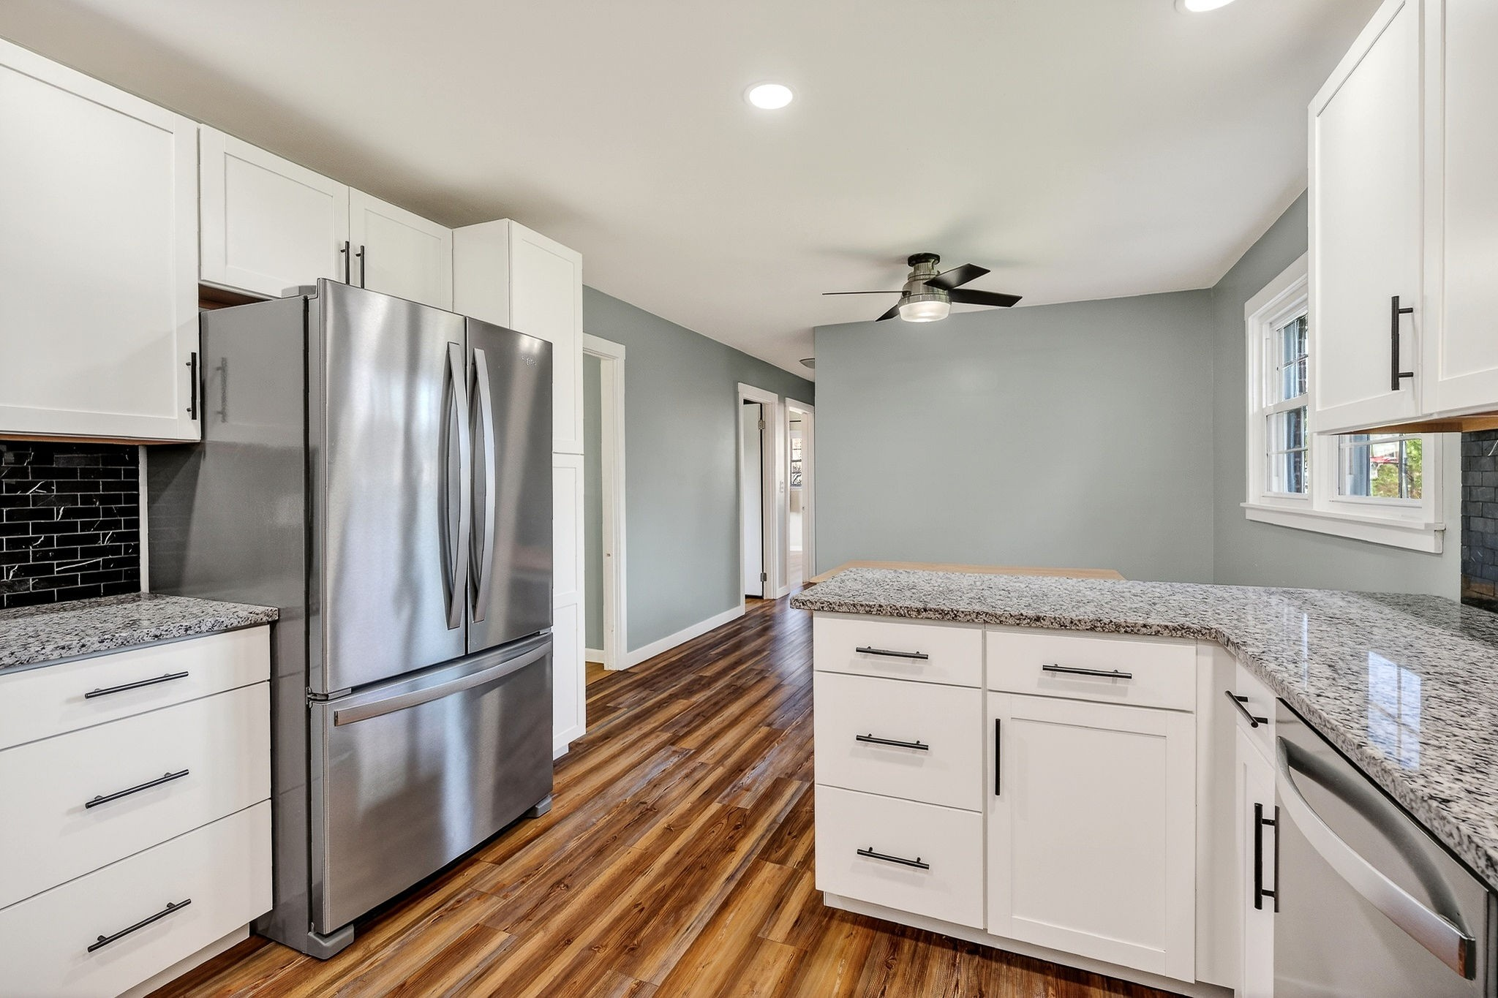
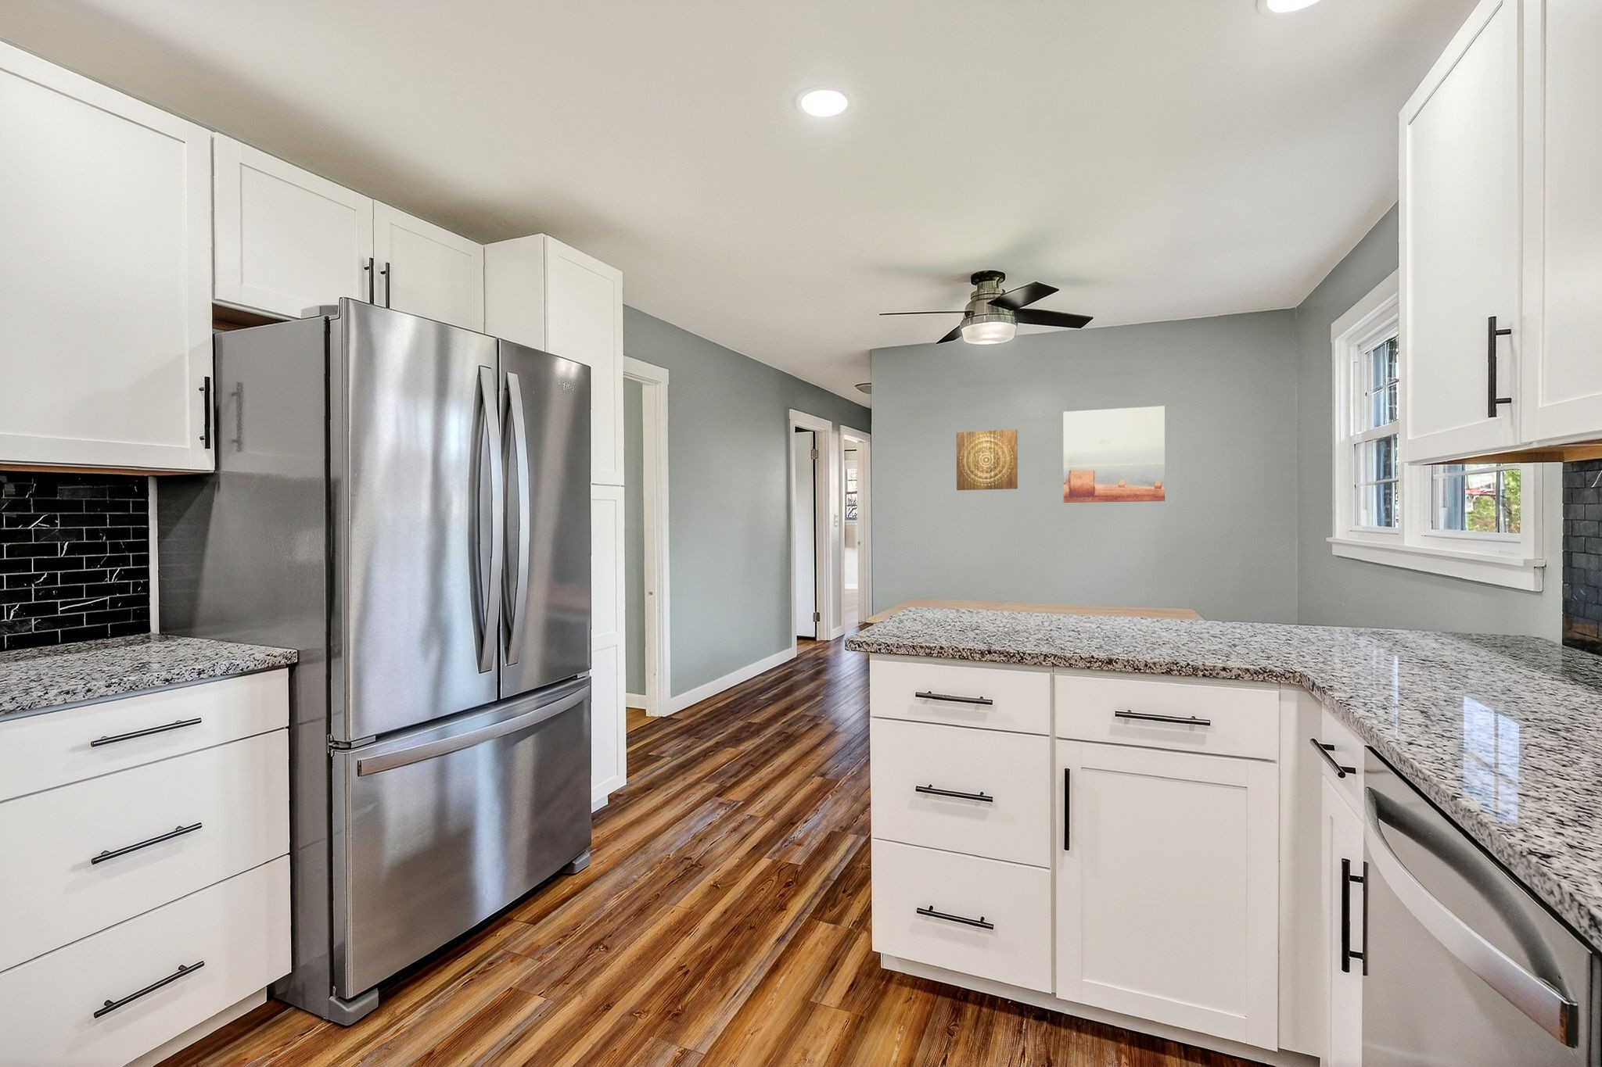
+ wall art [1062,405,1166,504]
+ wall art [956,429,1018,491]
